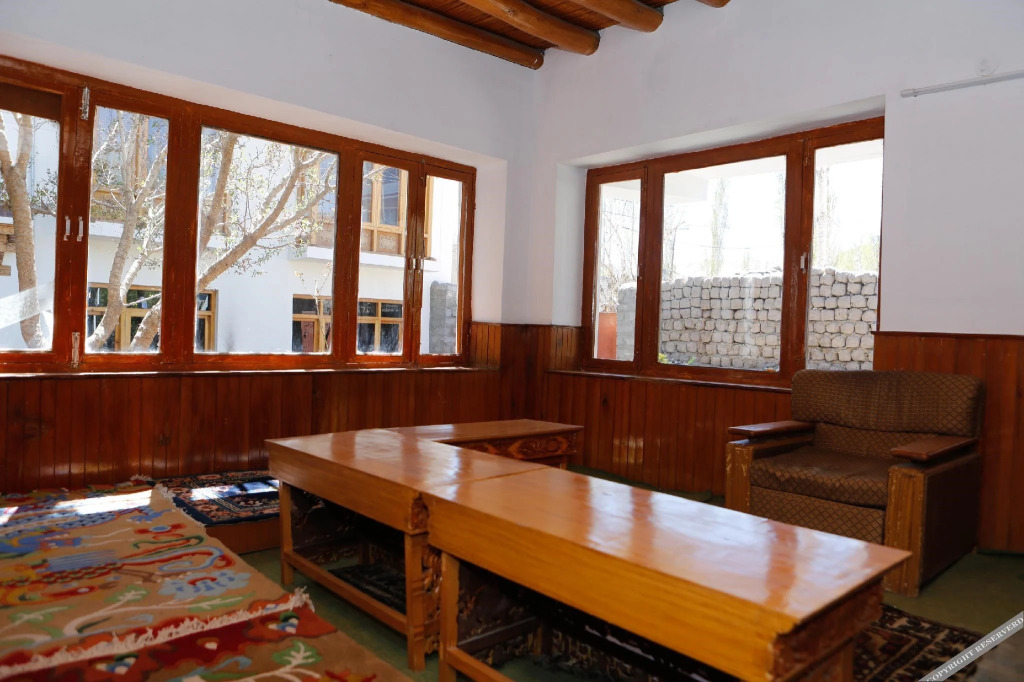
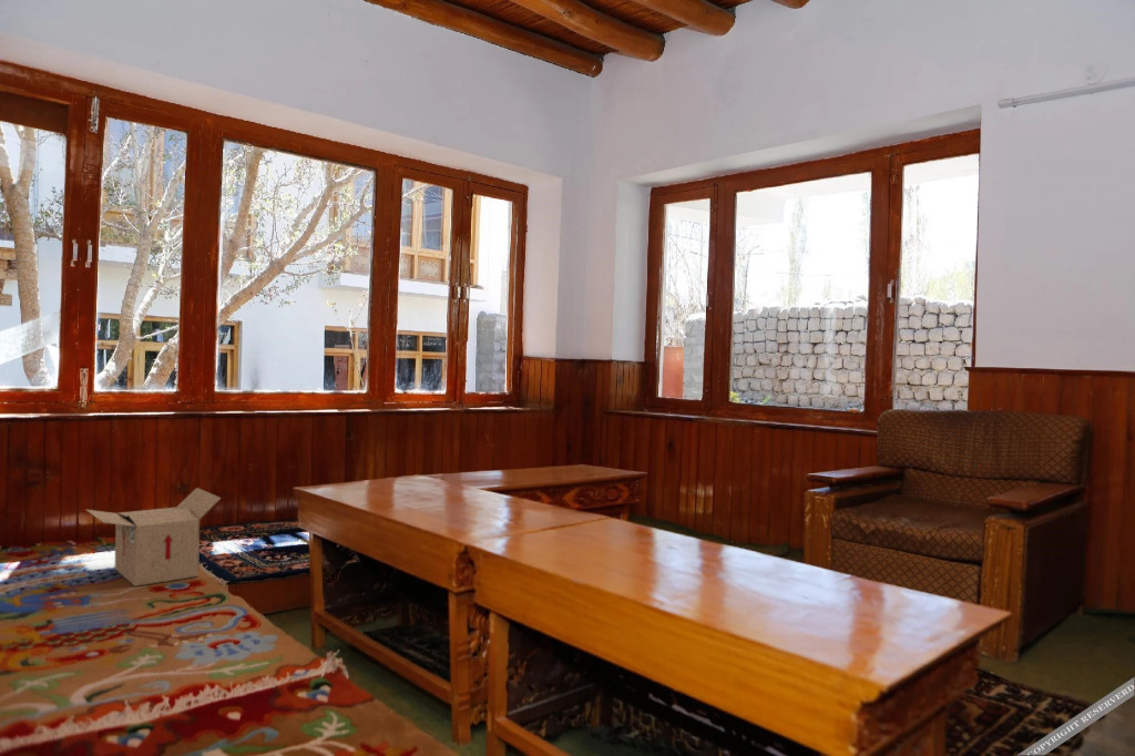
+ cardboard box [85,487,223,588]
